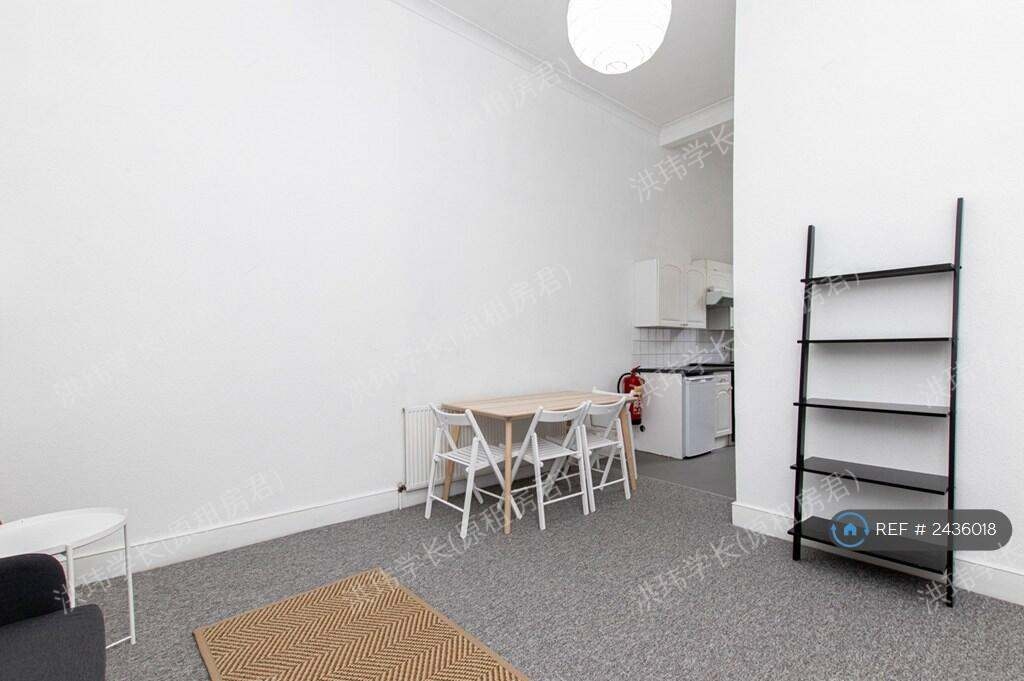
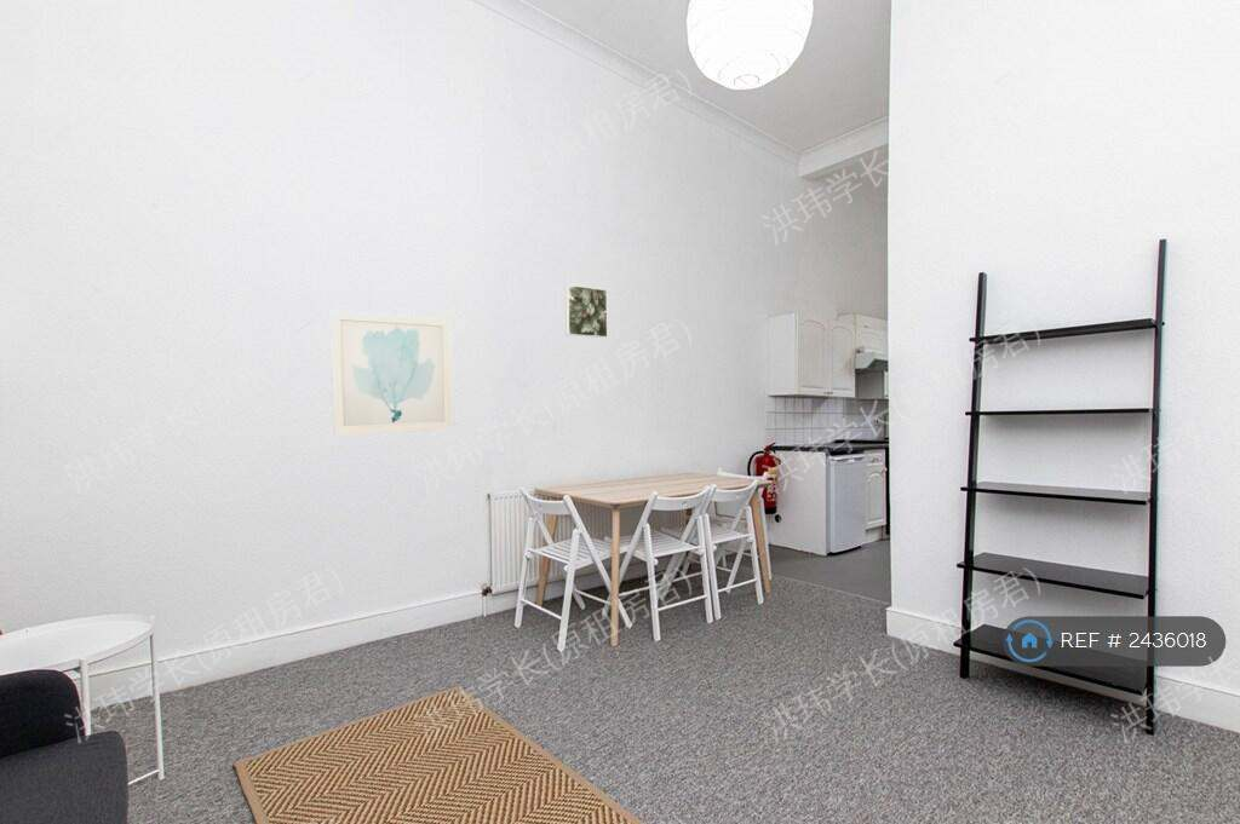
+ wall art [329,310,454,437]
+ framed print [564,283,609,339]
